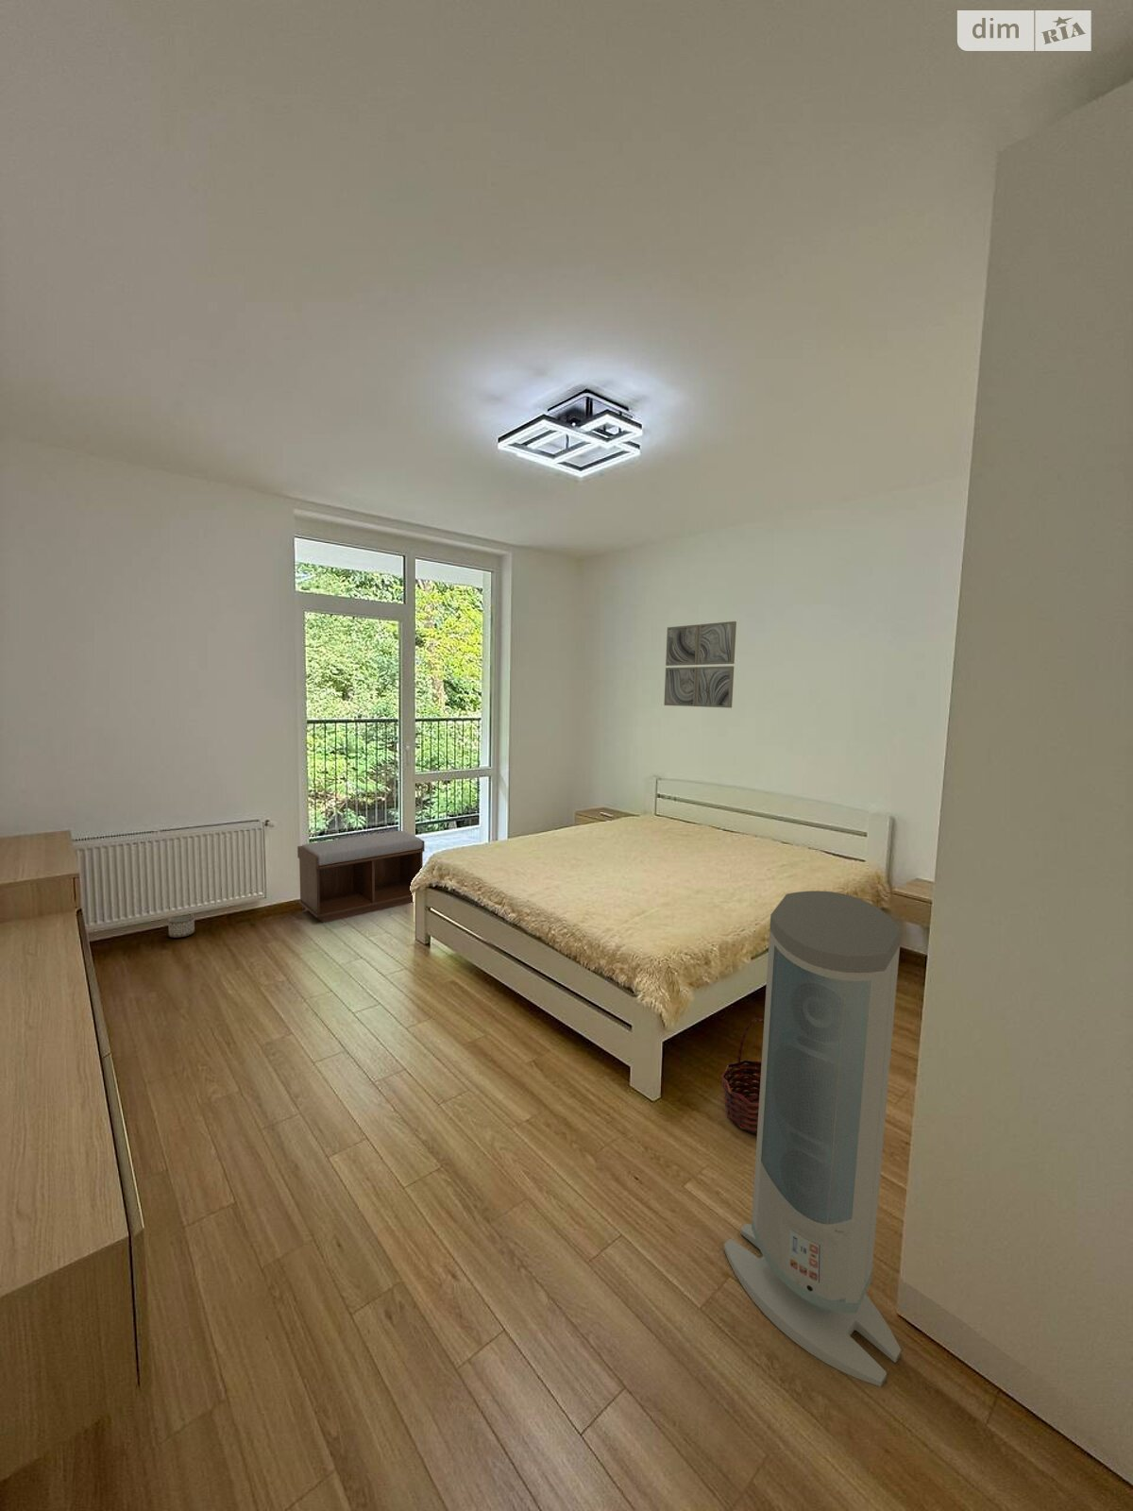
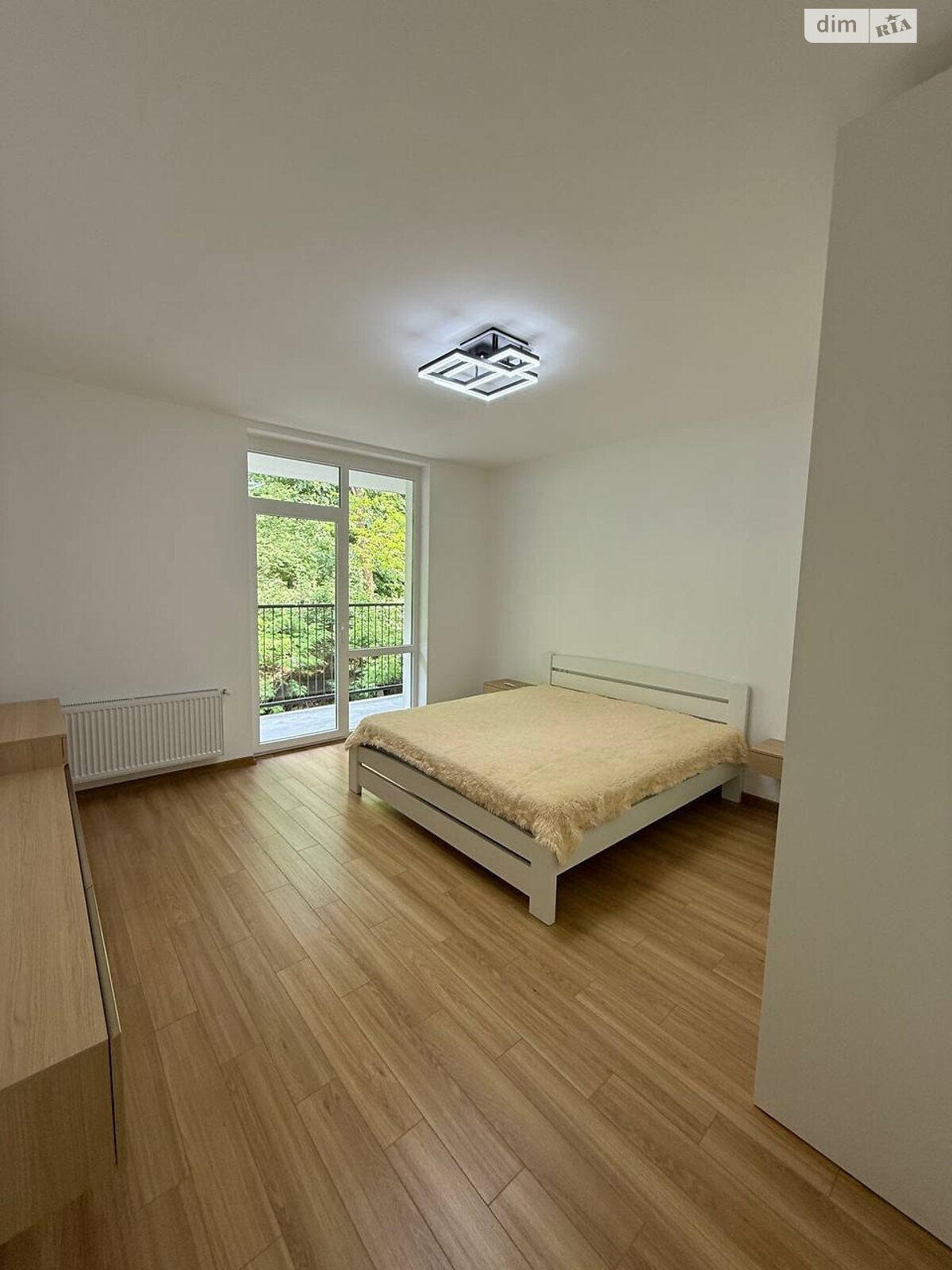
- planter [167,914,195,939]
- bench [296,830,426,923]
- basket [720,1017,764,1136]
- air purifier [724,890,902,1387]
- wall art [663,620,738,708]
